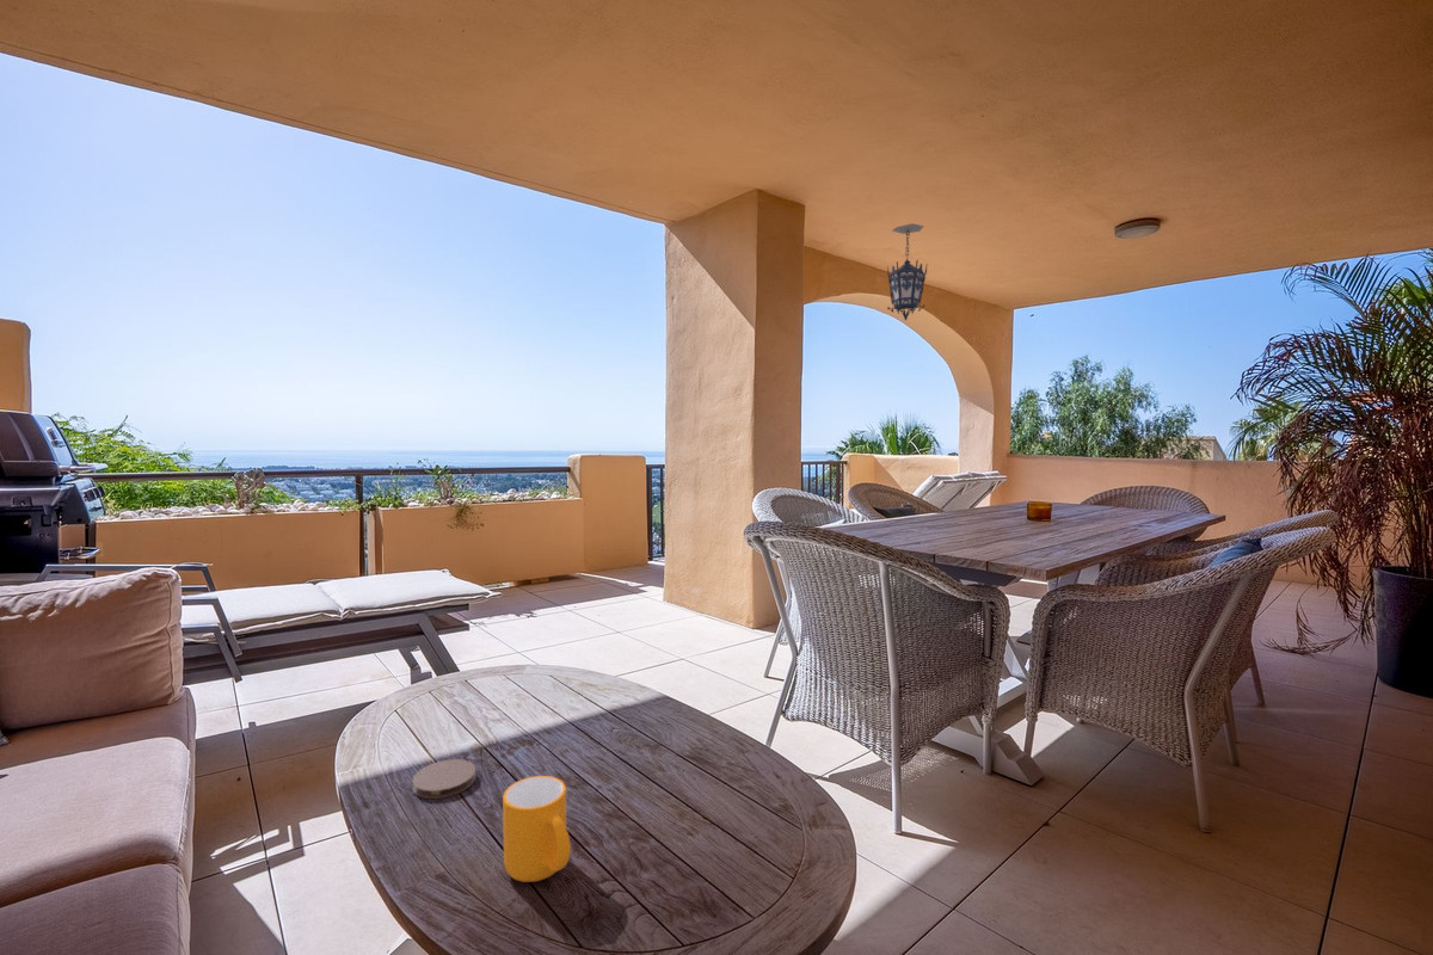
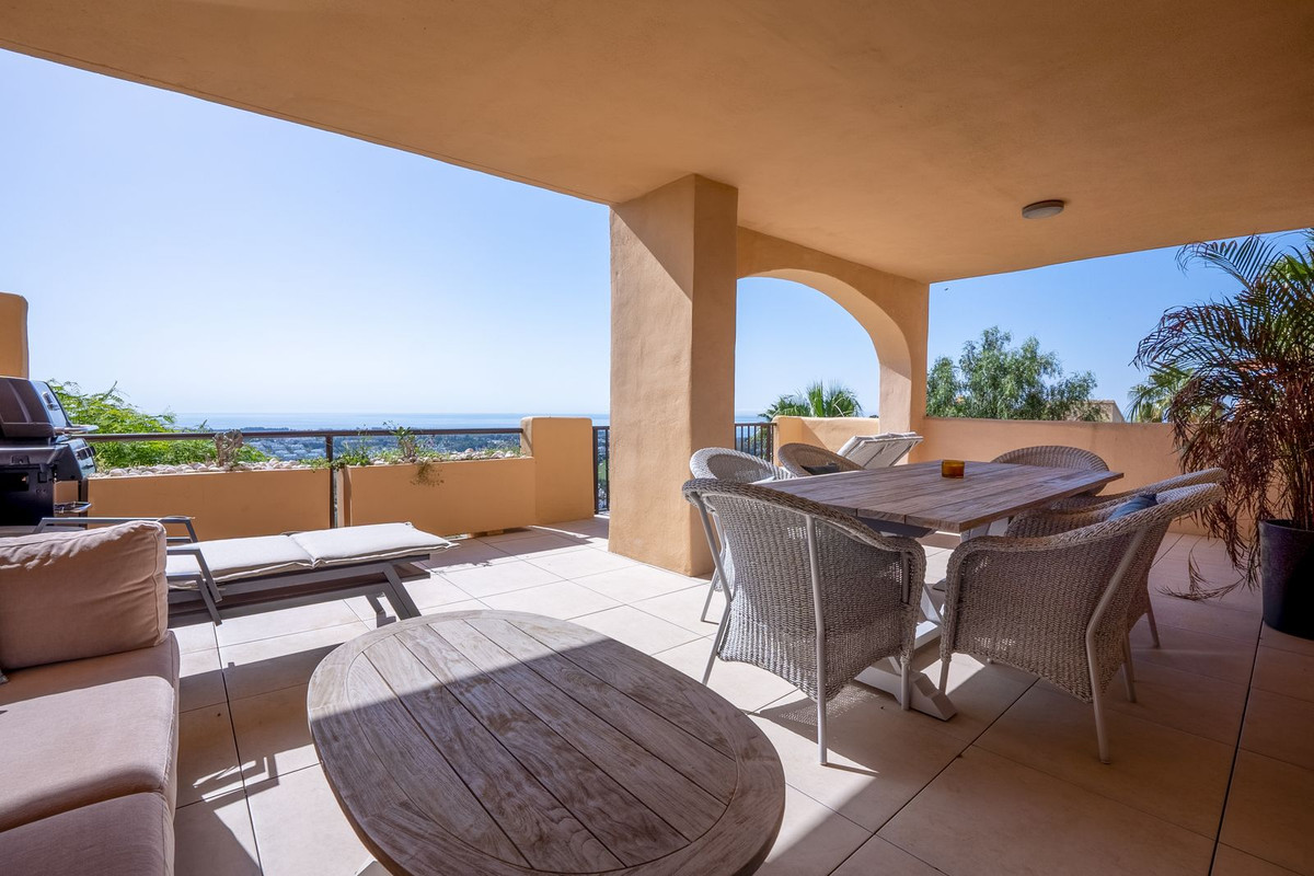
- mug [502,775,572,883]
- coaster [411,758,478,800]
- hanging lantern [885,222,929,321]
